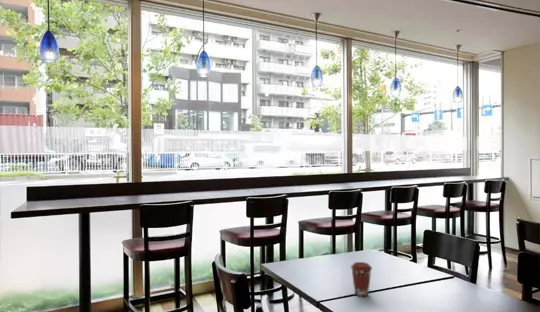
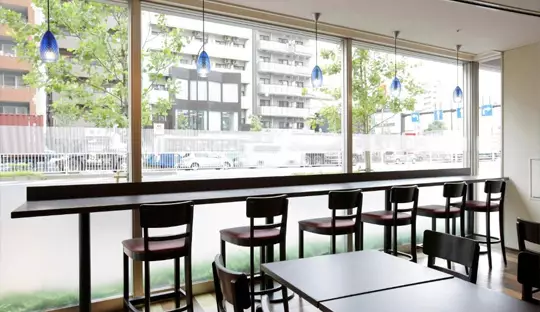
- coffee cup [350,261,373,297]
